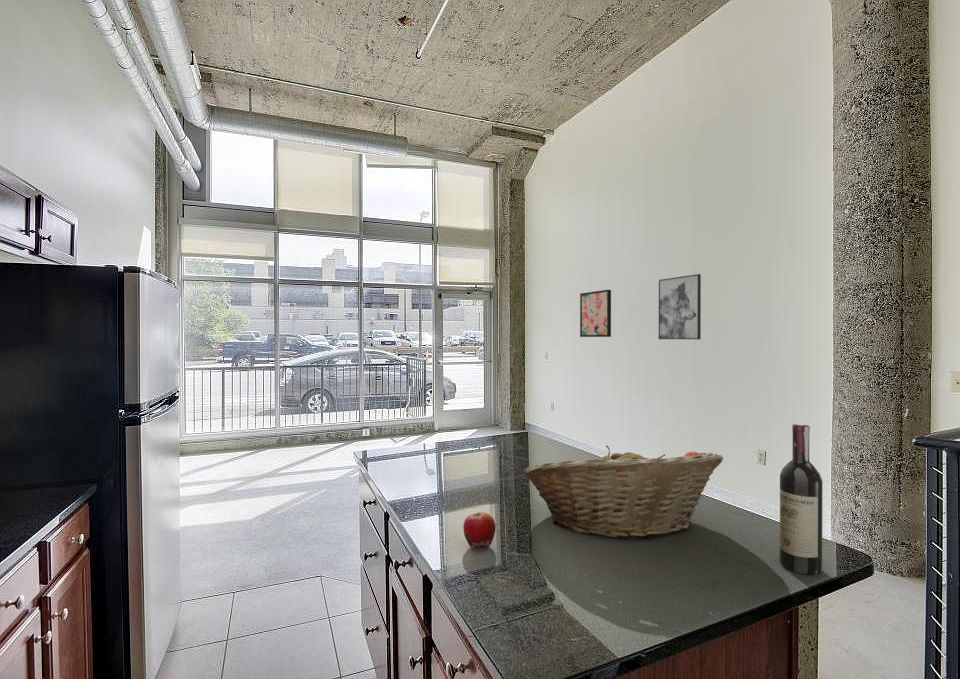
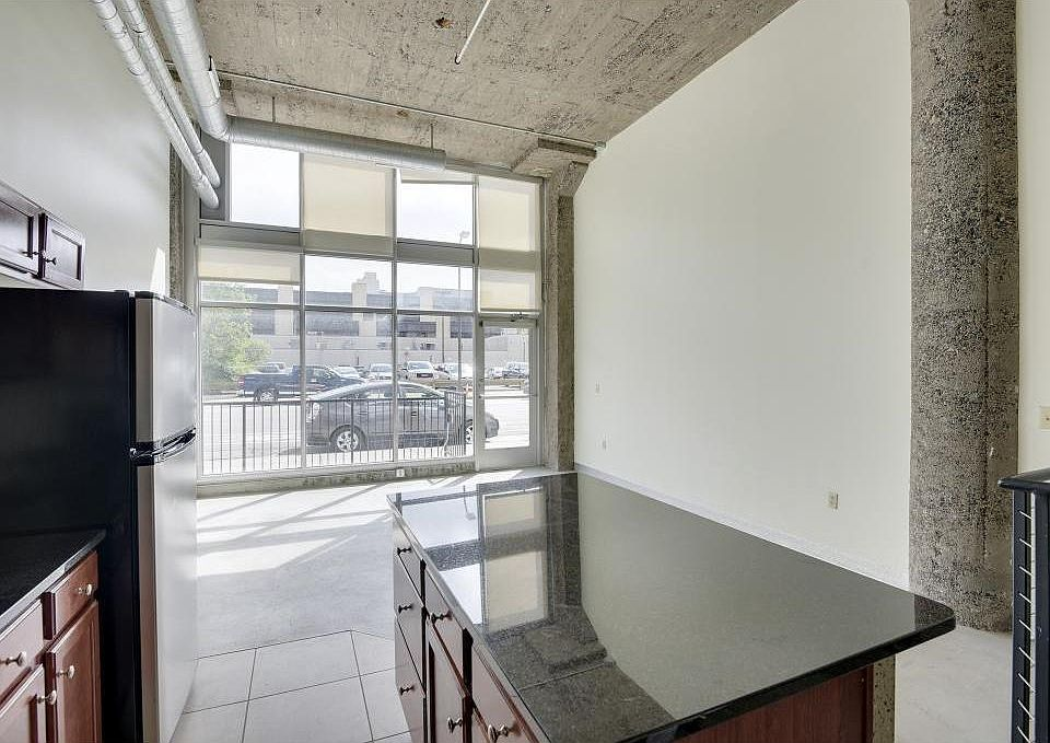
- wall art [579,289,612,338]
- fruit basket [522,445,724,540]
- apple [462,511,497,550]
- wine bottle [779,422,823,576]
- wall art [658,273,702,340]
